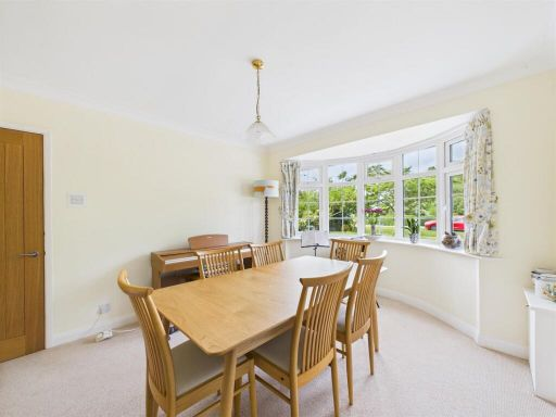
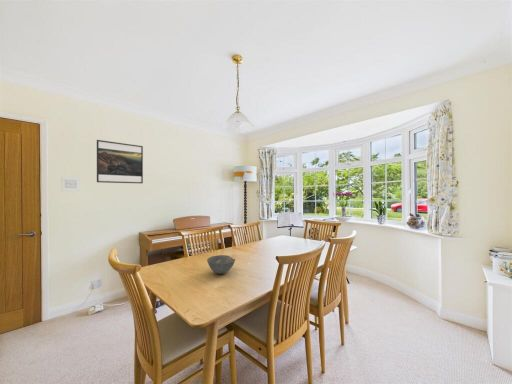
+ bowl [206,254,236,275]
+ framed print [96,139,144,184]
